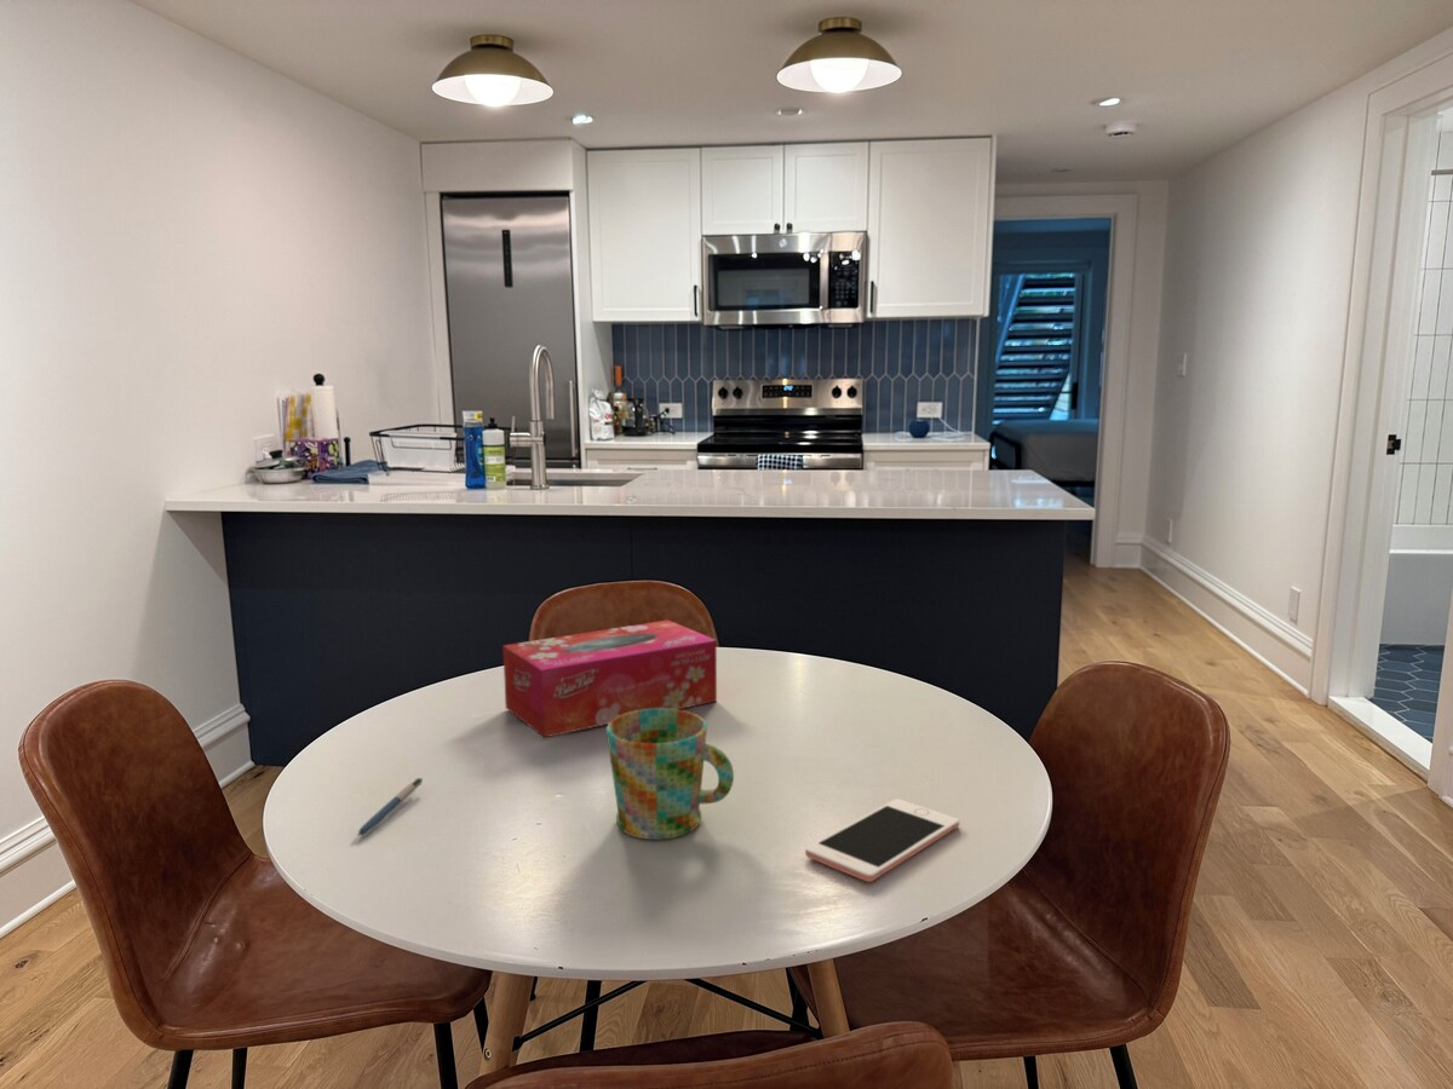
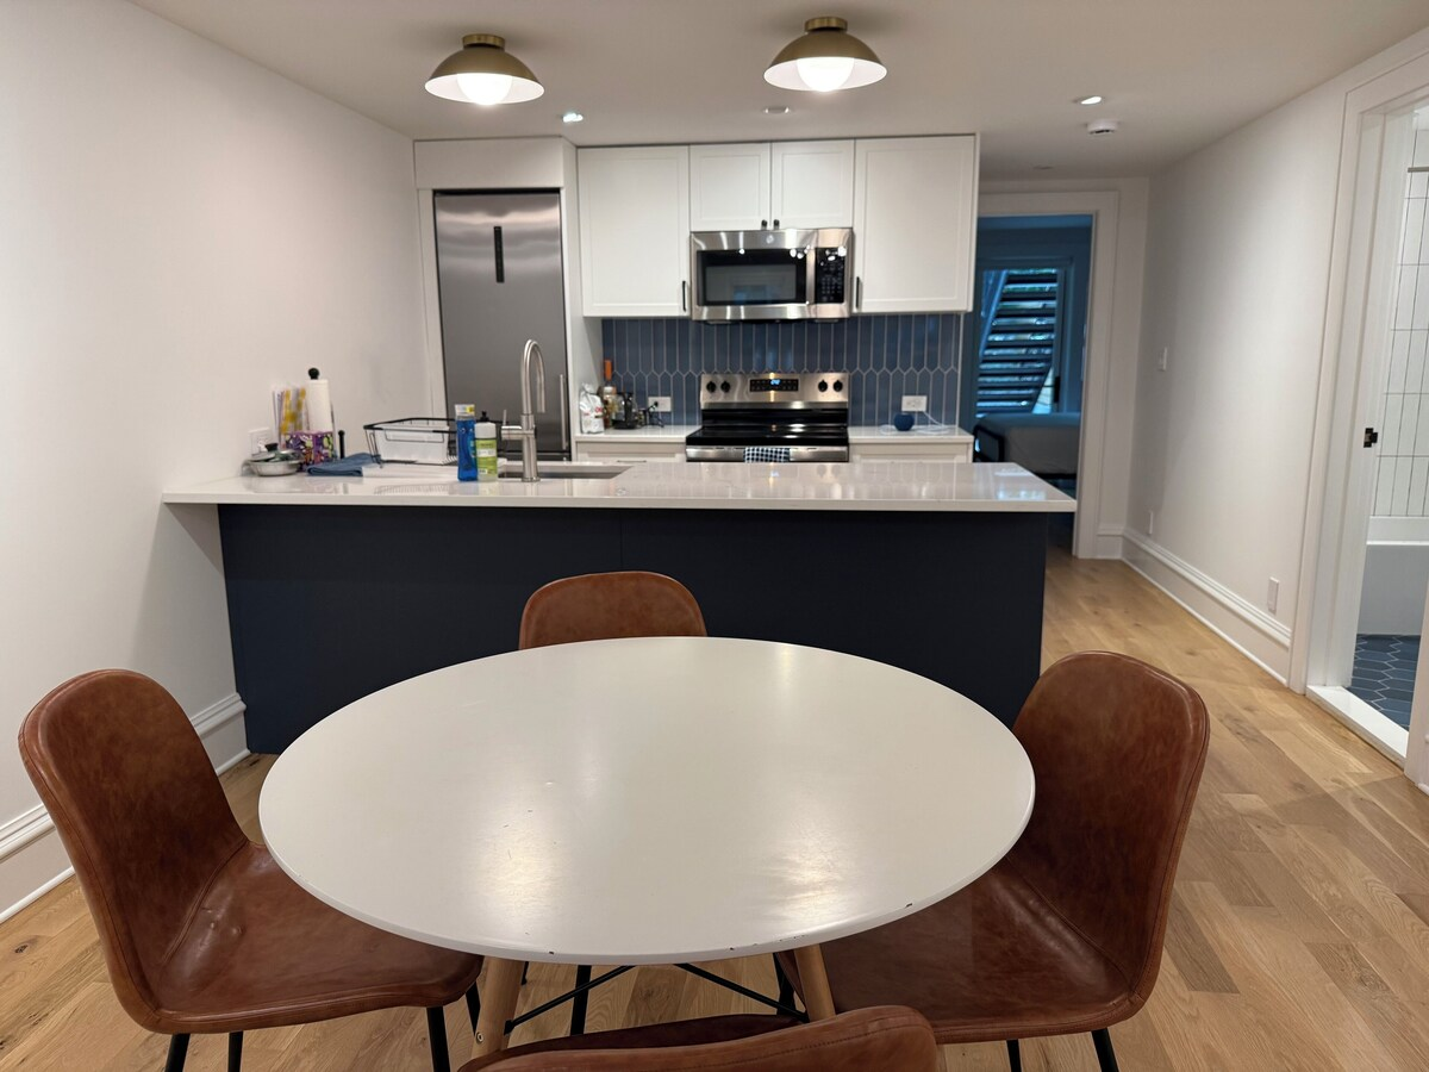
- mug [605,709,735,841]
- cell phone [804,797,960,883]
- tissue box [501,618,718,738]
- pen [357,777,424,837]
